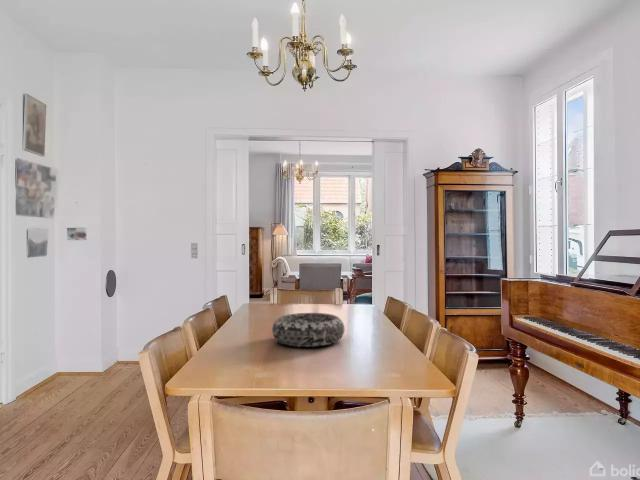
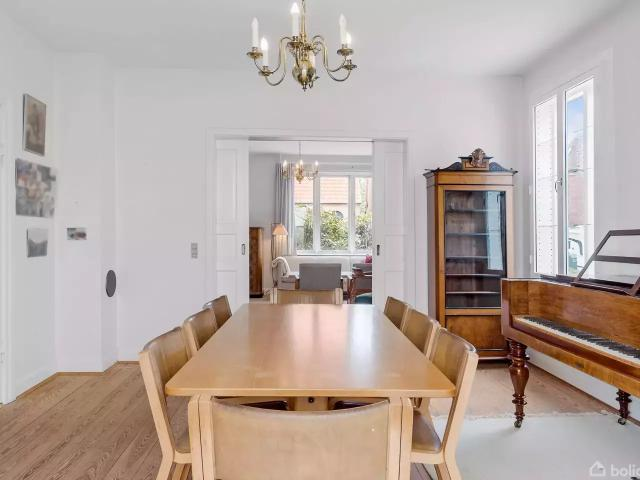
- decorative bowl [271,312,345,348]
